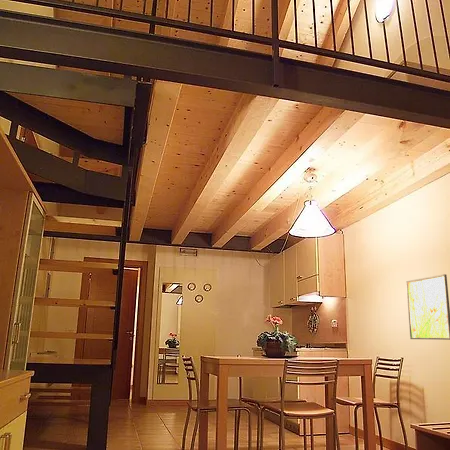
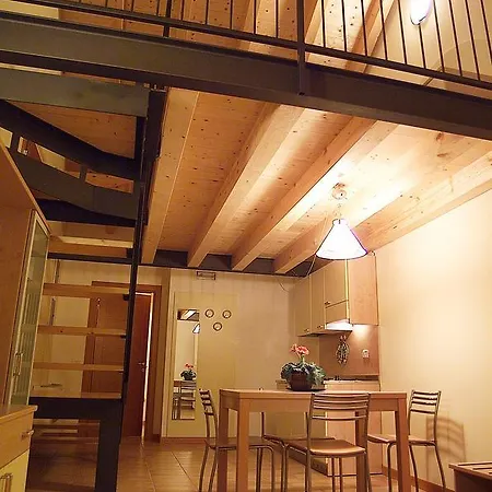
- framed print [405,273,450,341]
